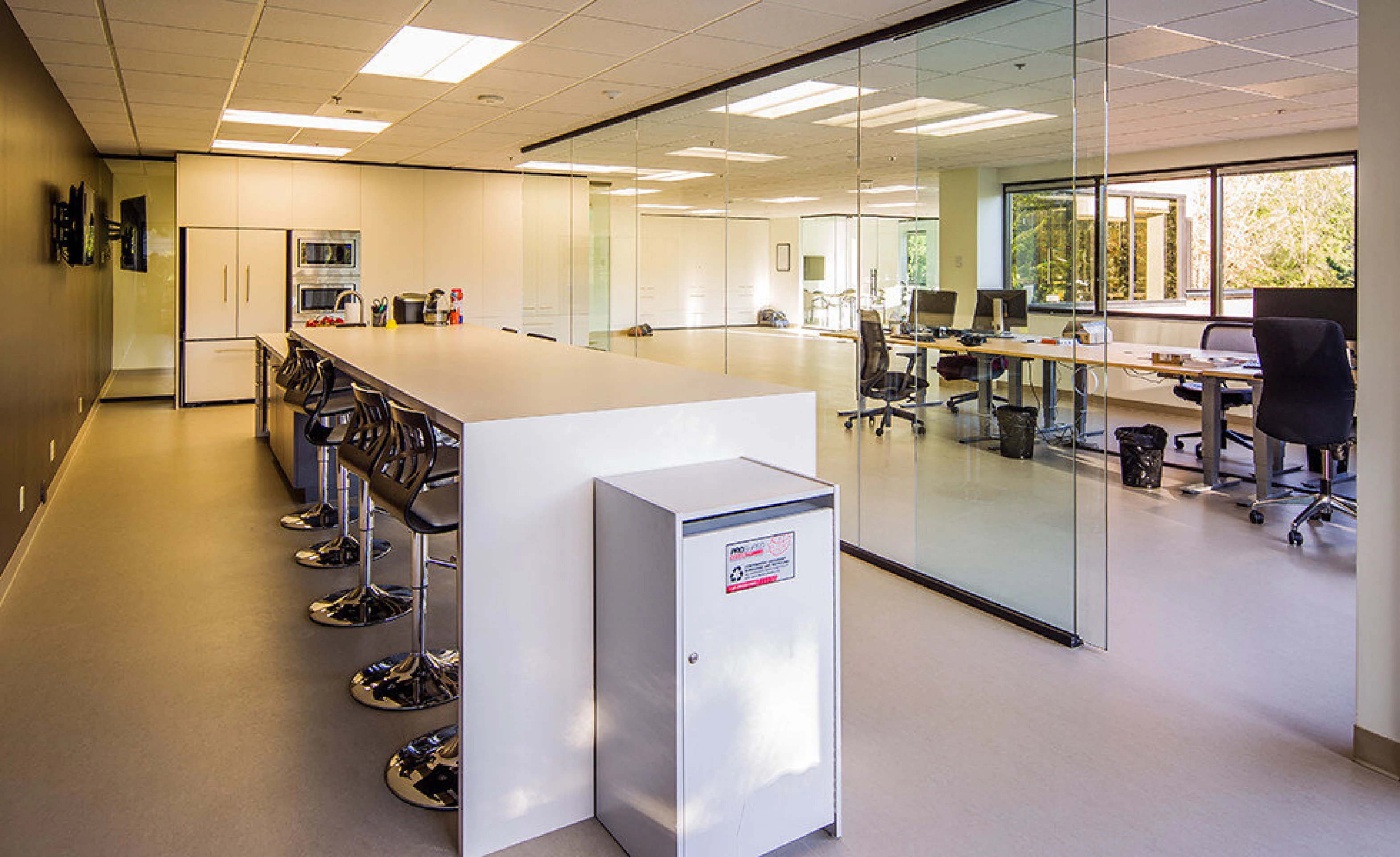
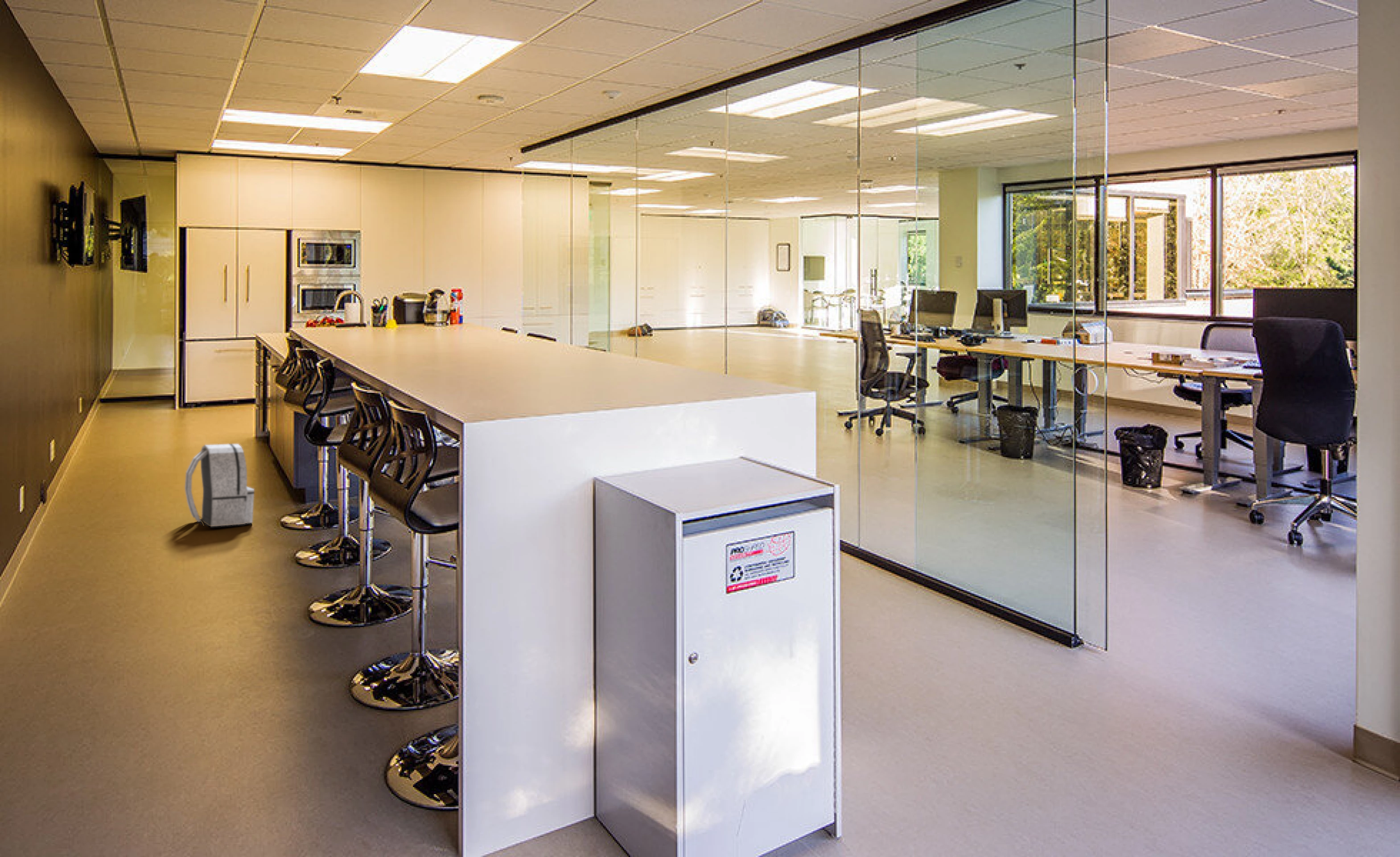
+ backpack [184,443,255,527]
